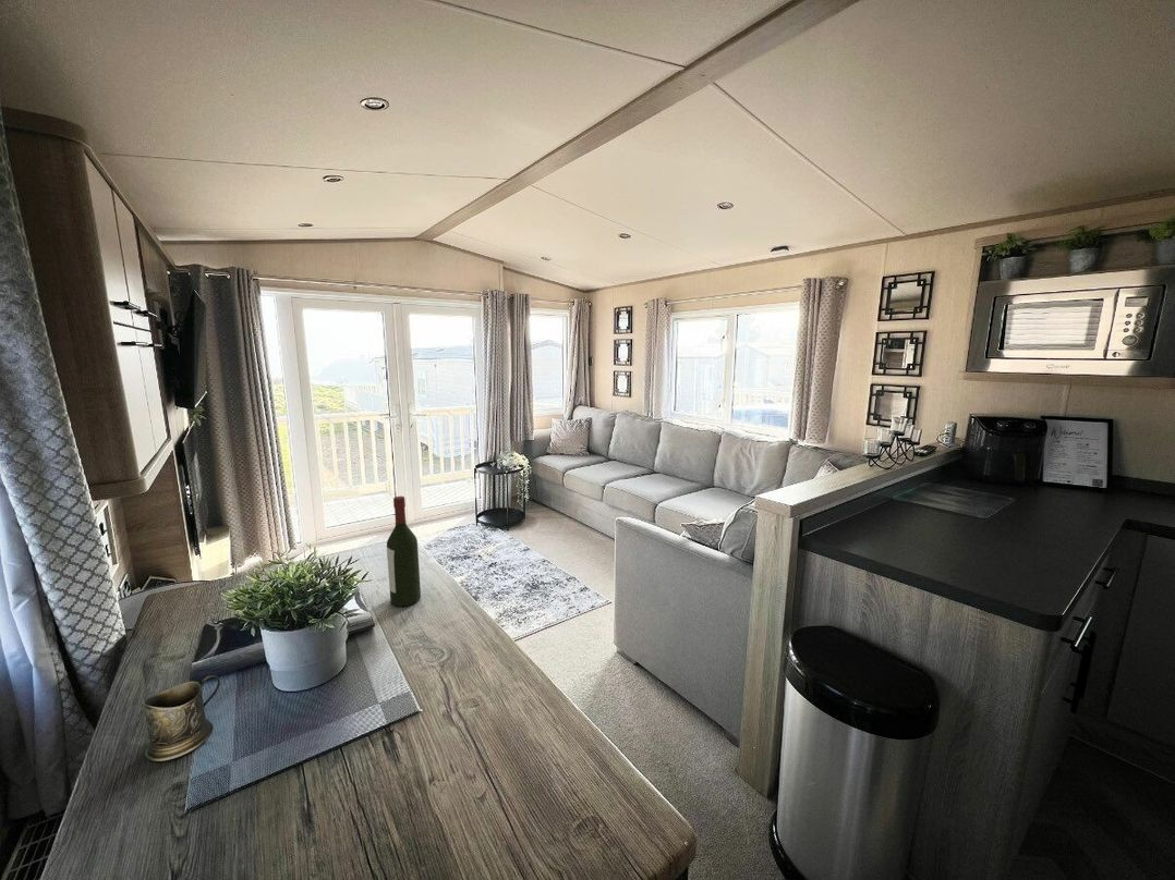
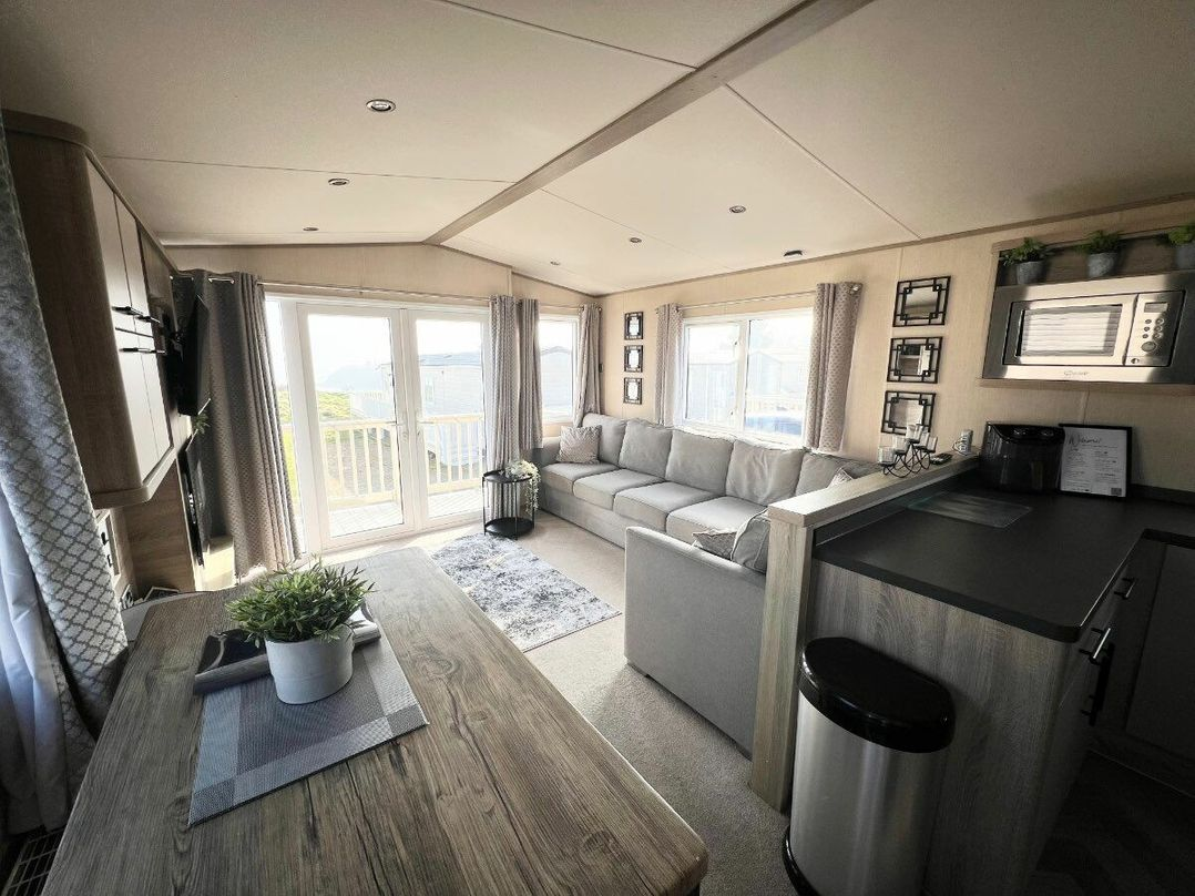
- mug [143,674,221,762]
- wine bottle [386,496,422,608]
